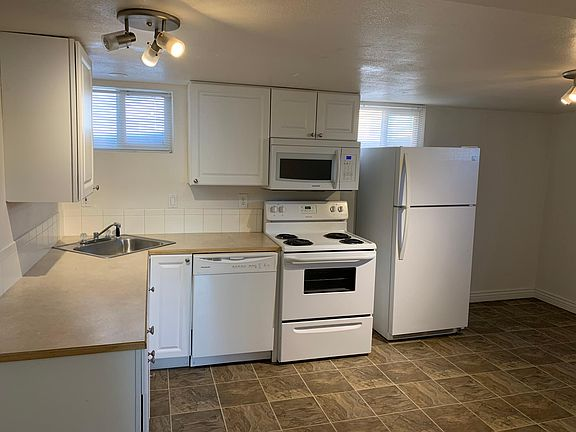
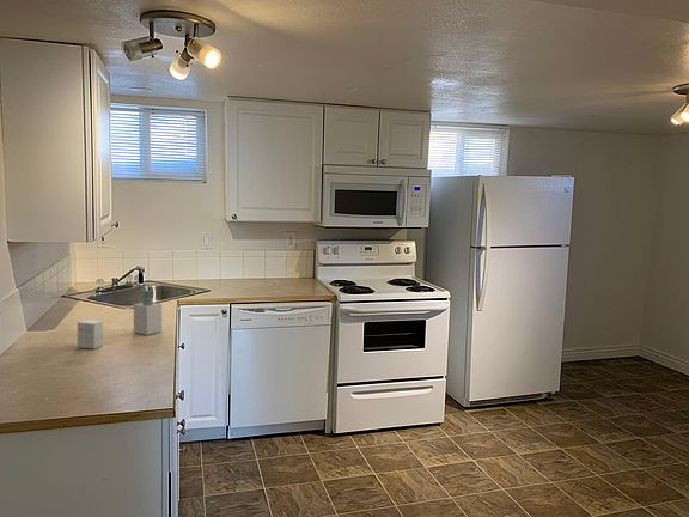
+ small box [77,318,104,351]
+ soap bottle [133,288,163,336]
